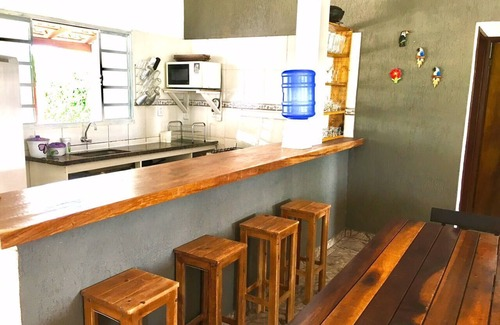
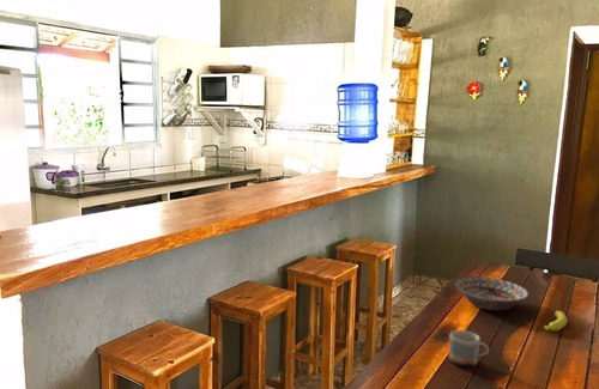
+ banana [543,310,569,332]
+ mug [448,329,490,367]
+ decorative bowl [454,275,530,312]
